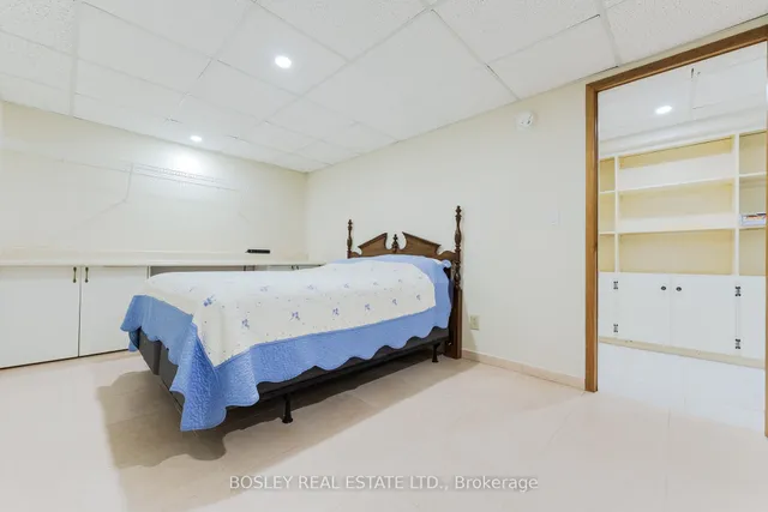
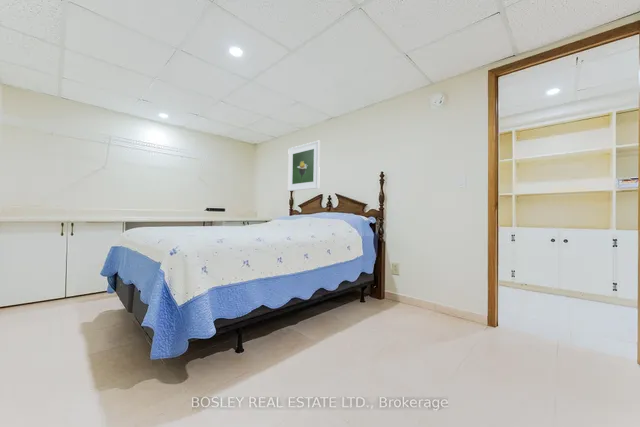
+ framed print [287,140,321,192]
